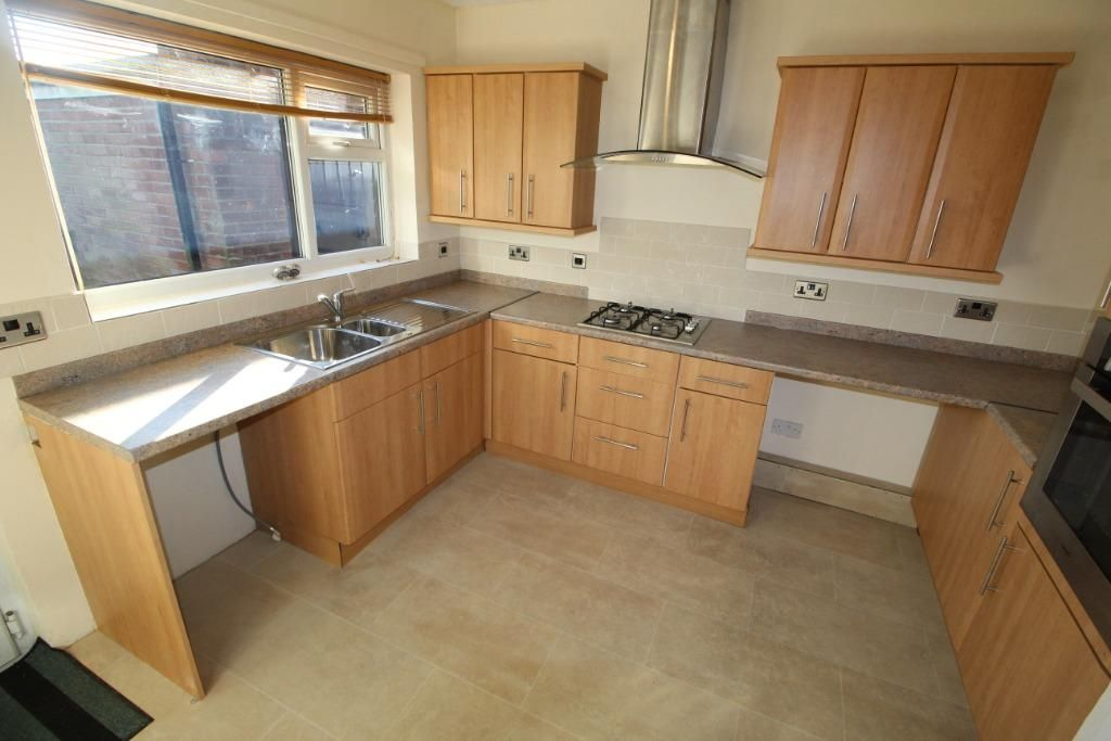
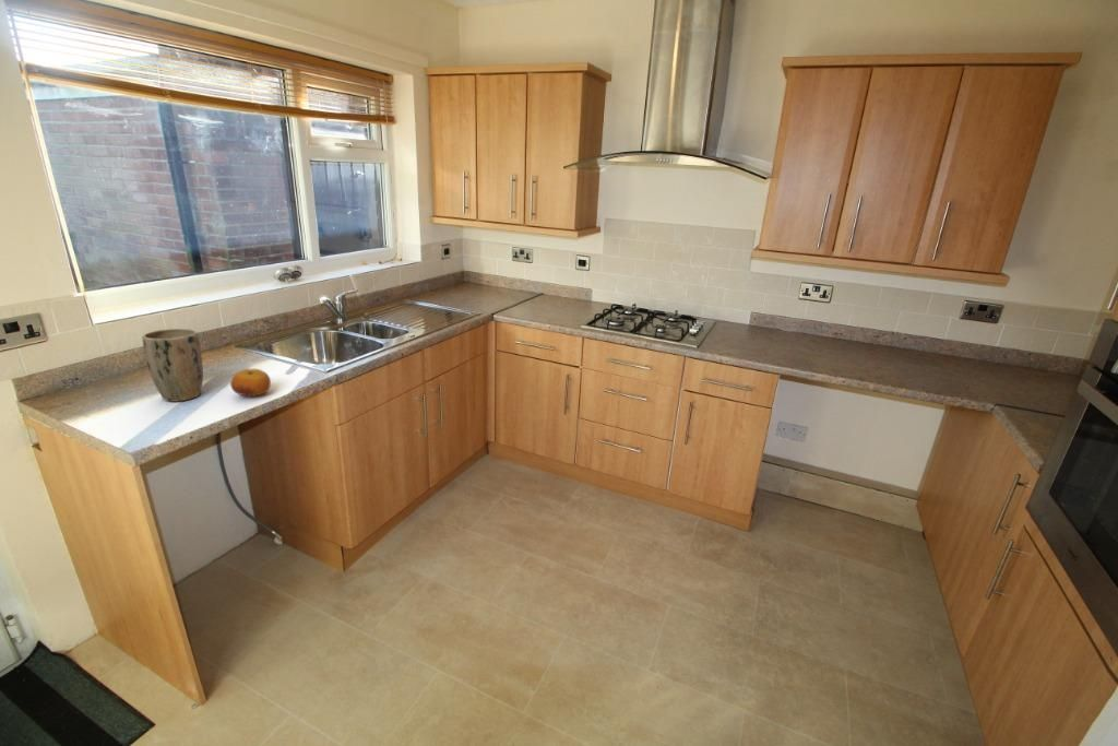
+ fruit [229,368,272,396]
+ plant pot [141,328,204,403]
